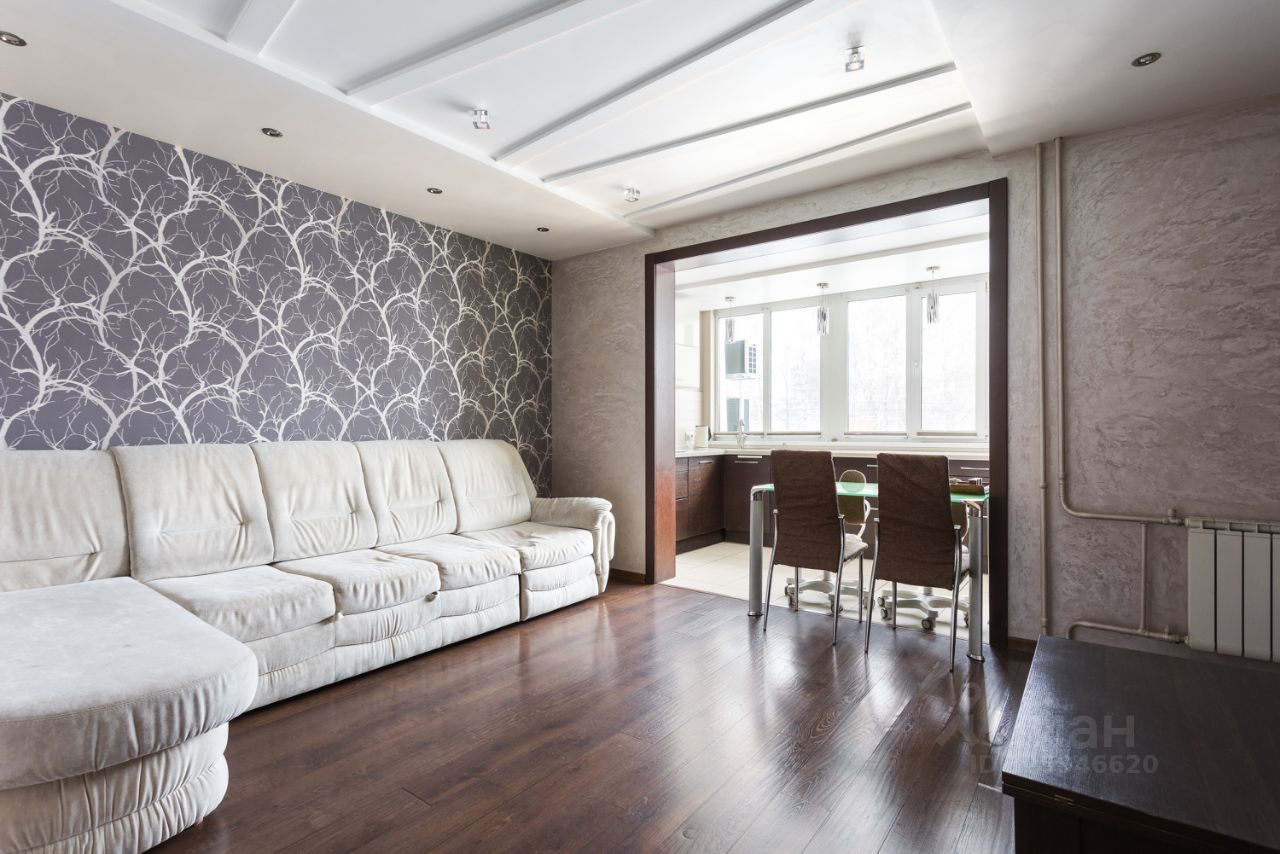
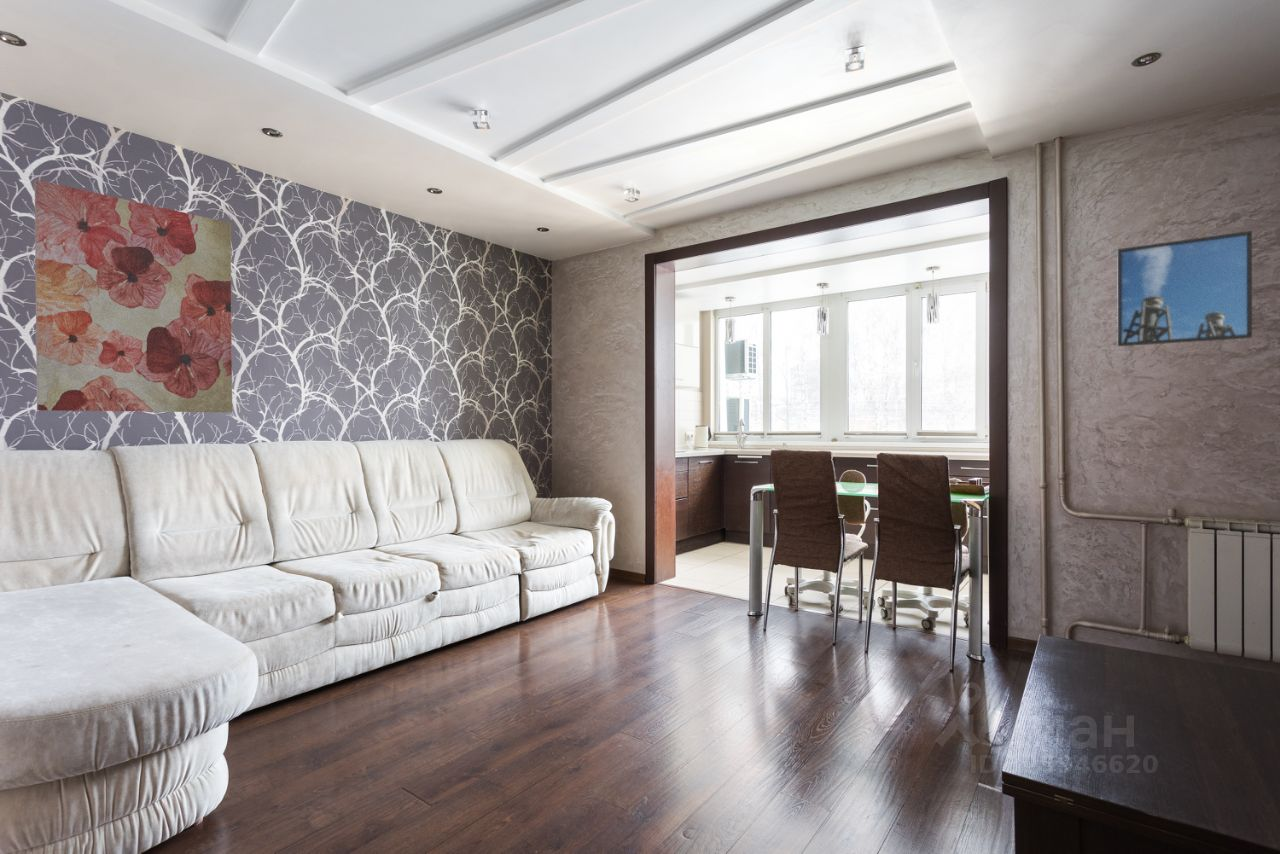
+ wall art [34,179,233,413]
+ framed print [1116,230,1253,347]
